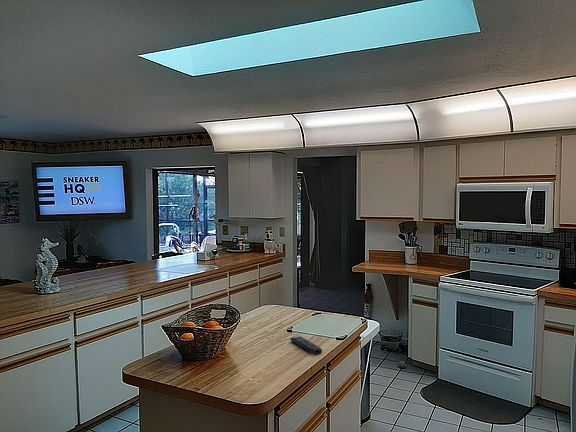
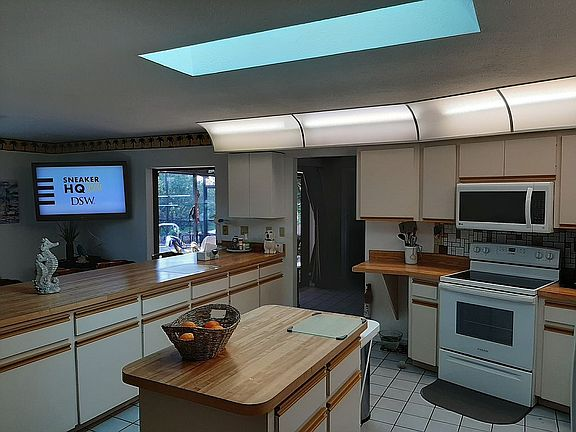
- remote control [289,335,323,356]
